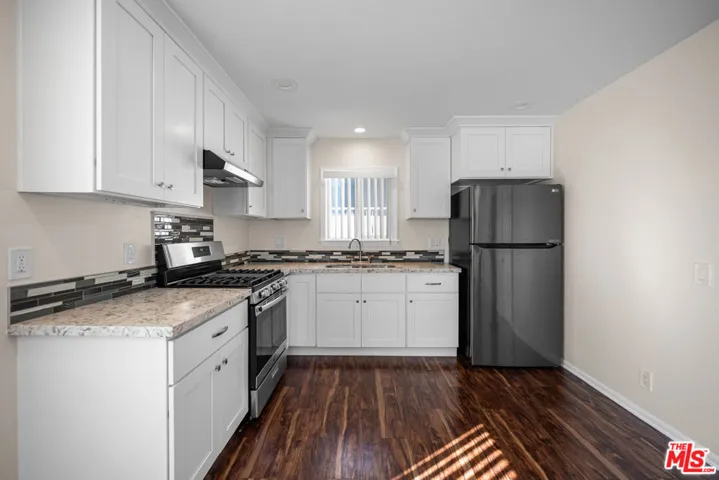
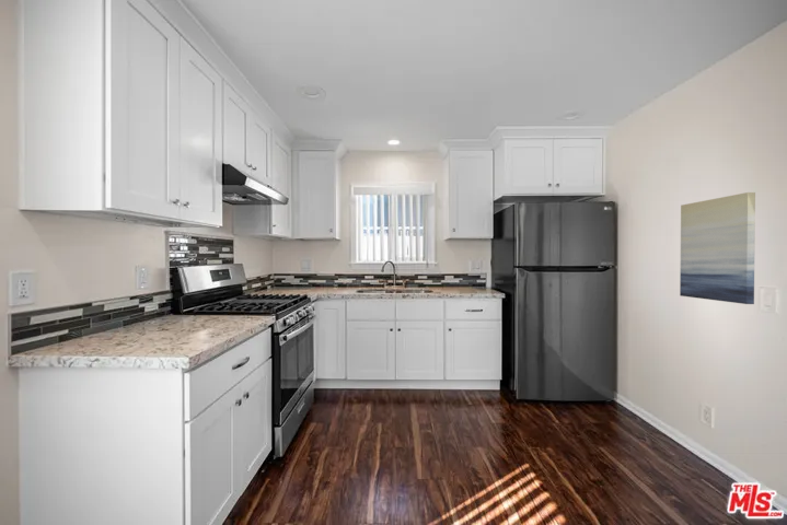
+ wall art [679,191,756,305]
